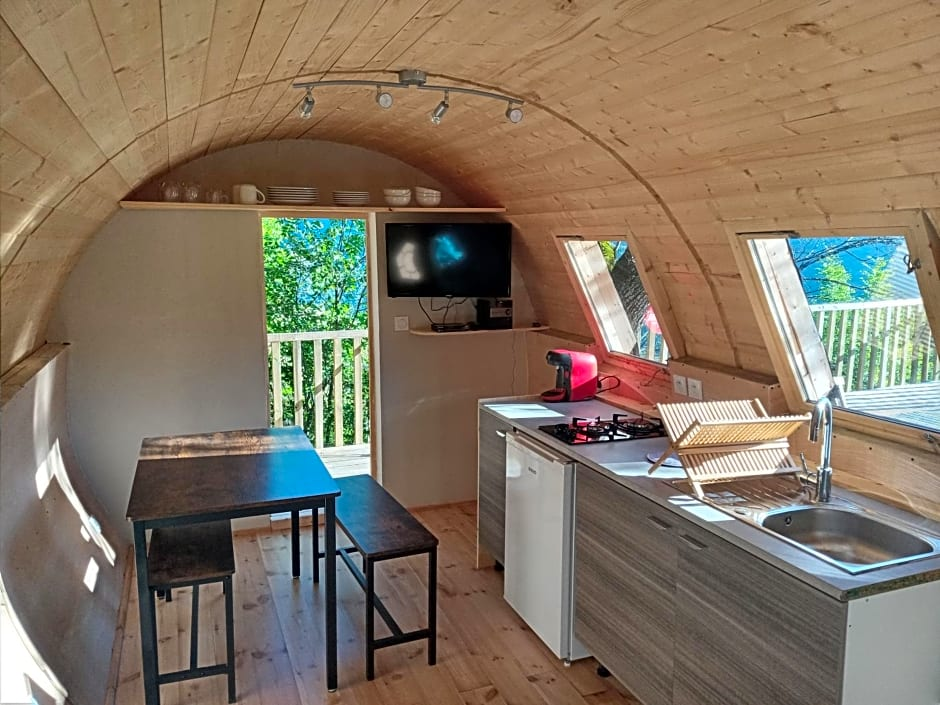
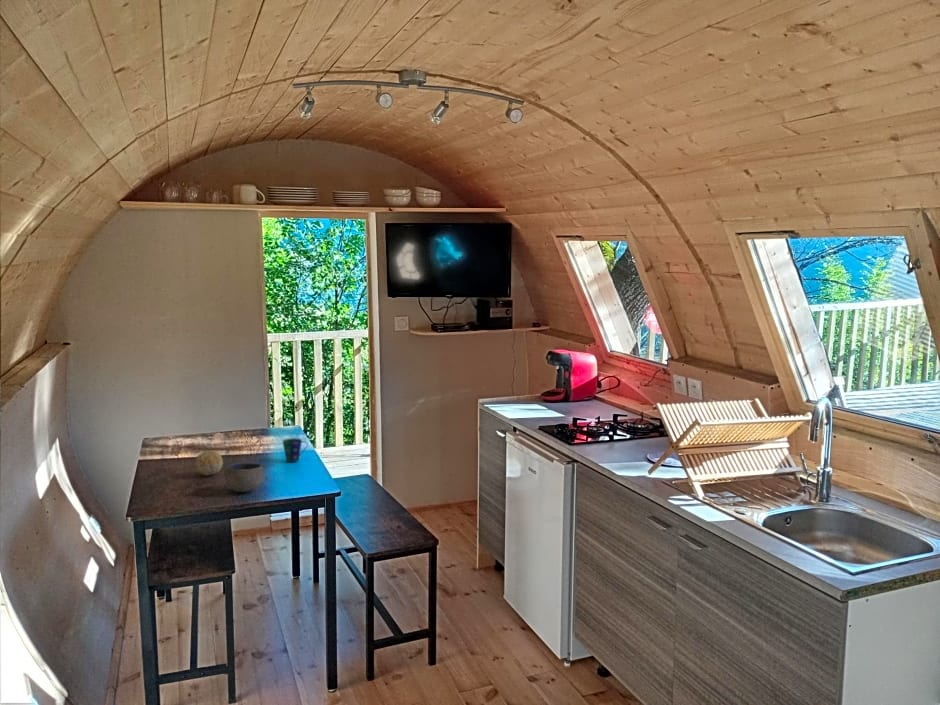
+ fruit [194,450,224,476]
+ cup [282,437,309,463]
+ bowl [224,462,264,493]
